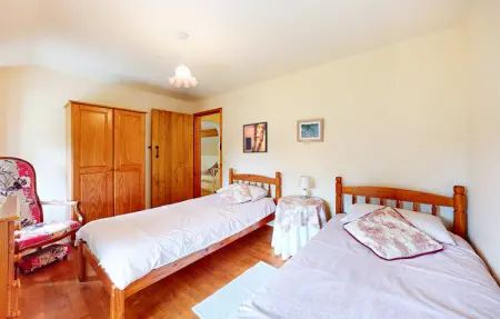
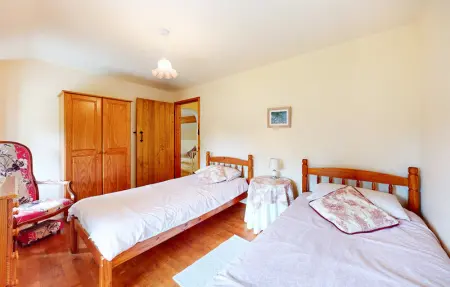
- wall art [242,121,269,154]
